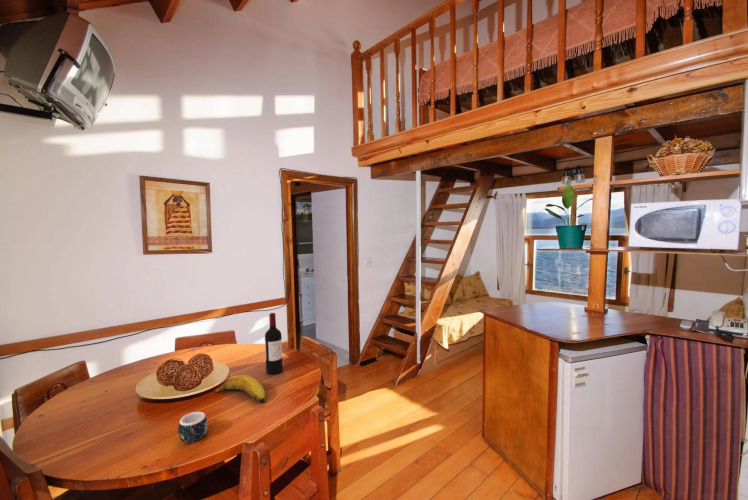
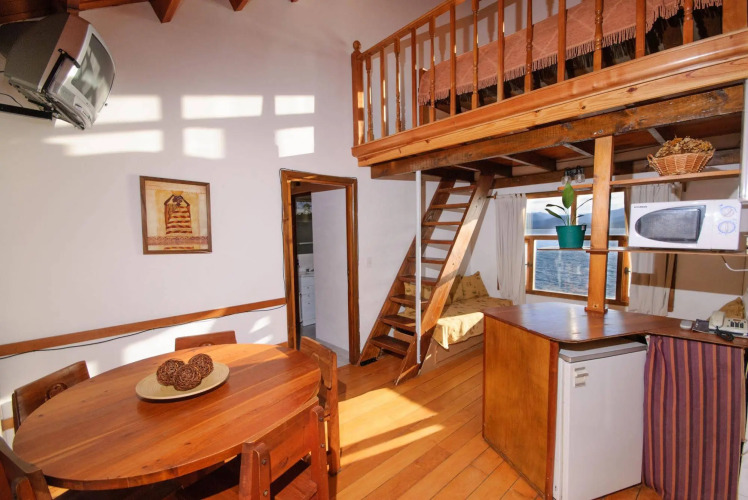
- wine bottle [264,312,284,375]
- fruit [214,374,266,403]
- mug [177,411,209,444]
